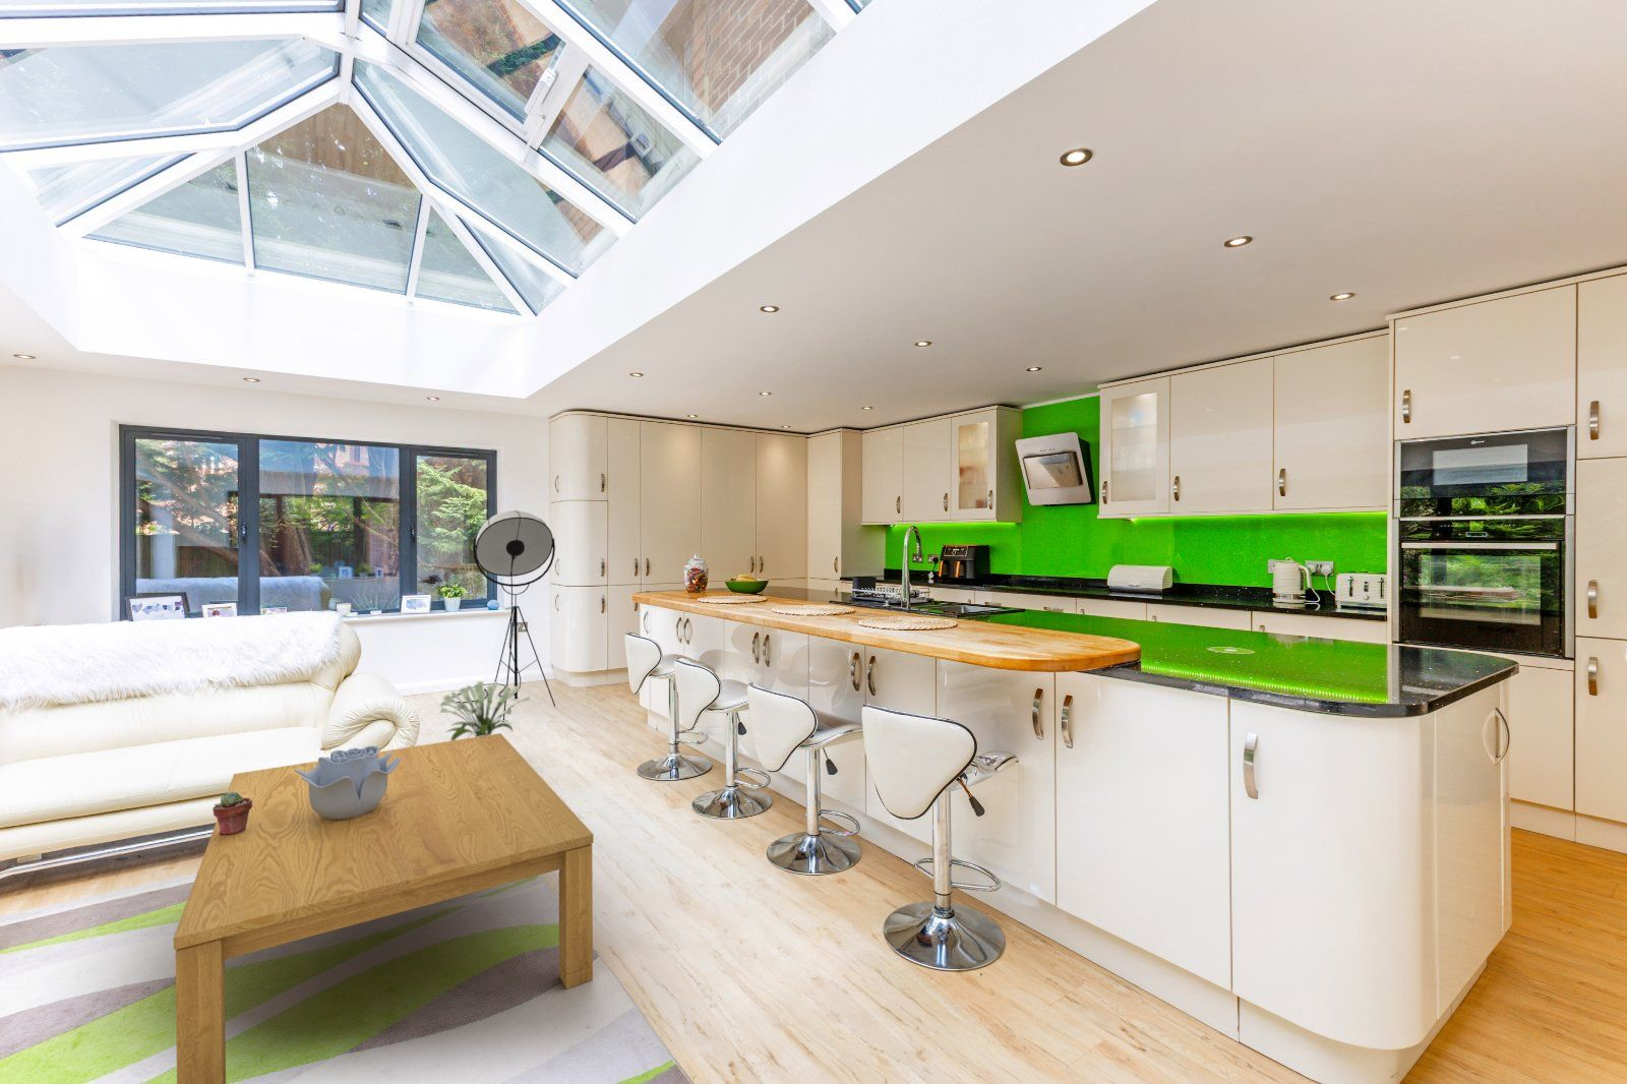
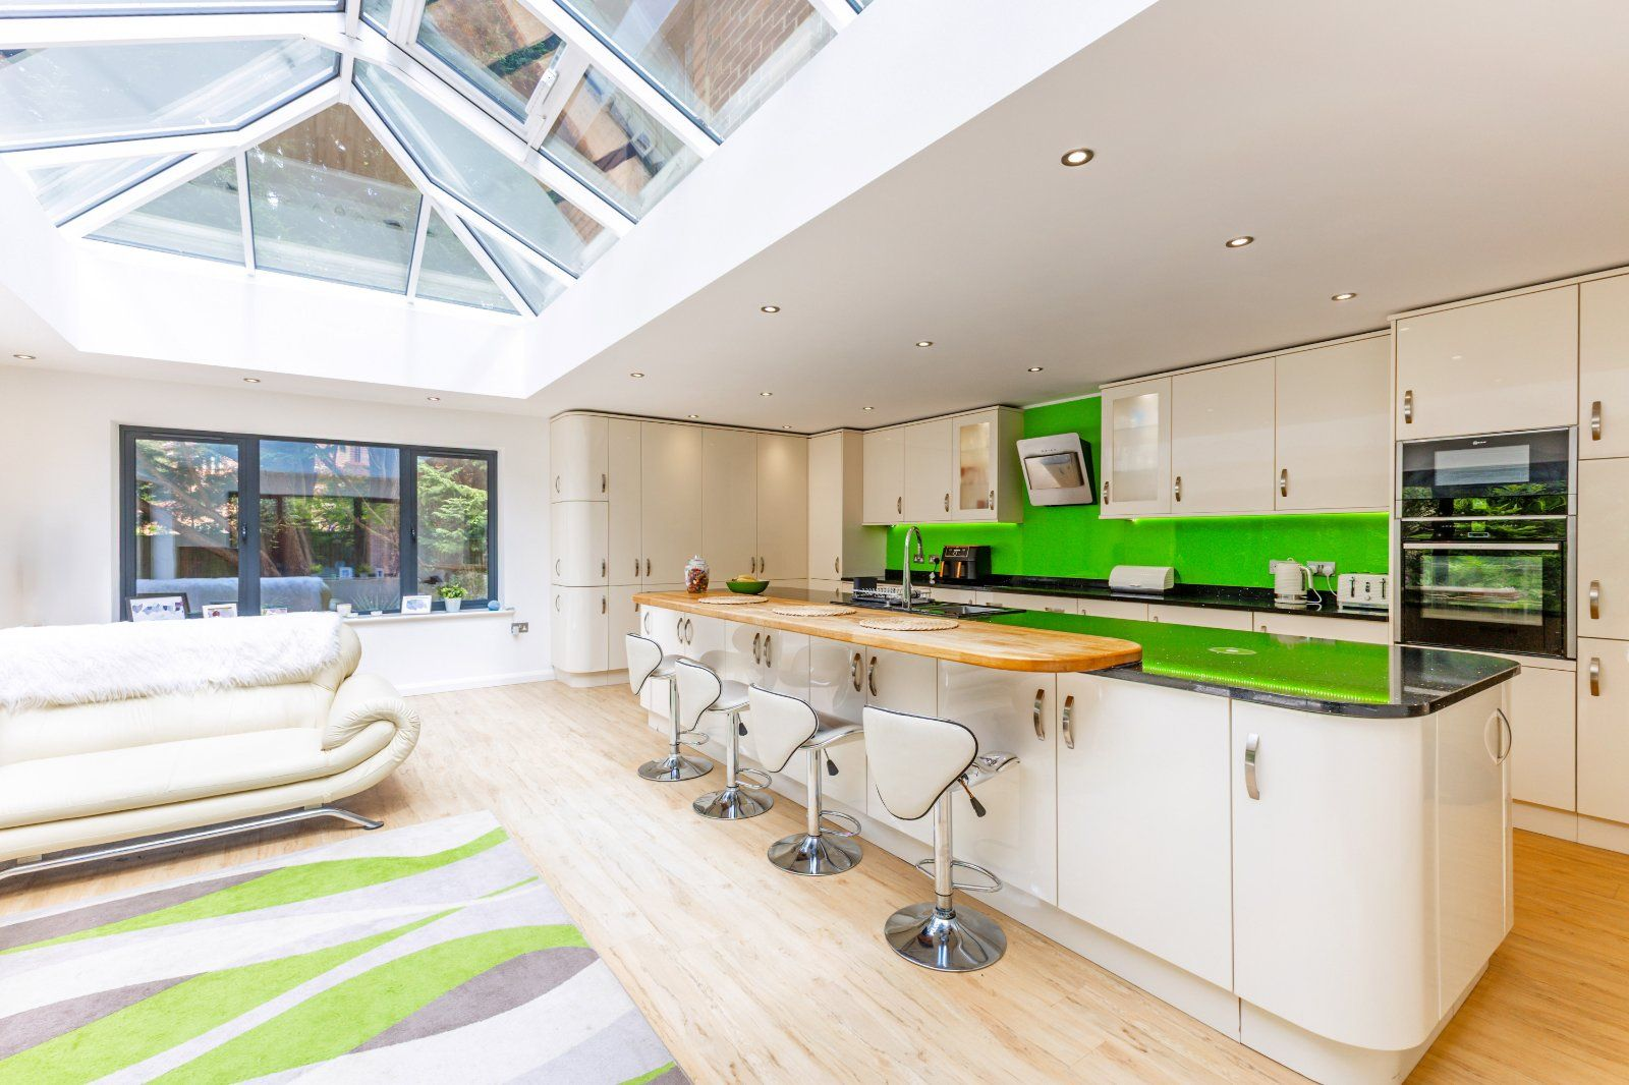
- potted succulent [212,792,252,835]
- floor lamp [449,509,556,723]
- coffee table [173,732,595,1084]
- potted plant [439,680,531,742]
- decorative bowl [295,745,400,819]
